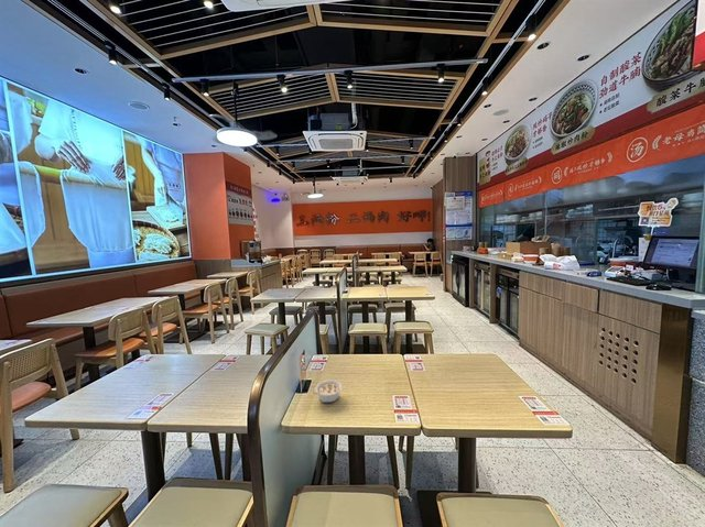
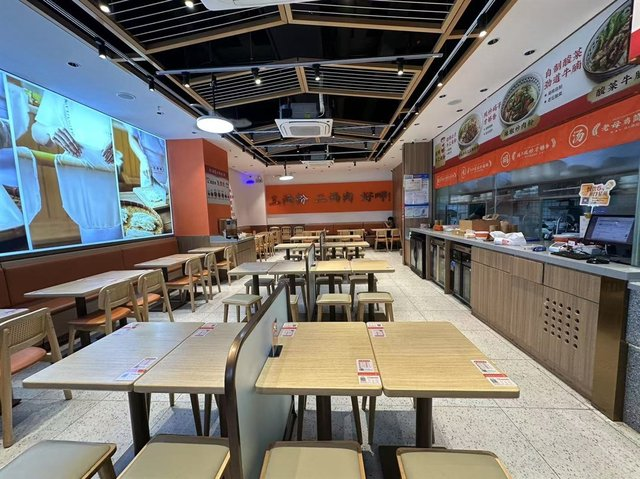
- legume [312,380,344,404]
